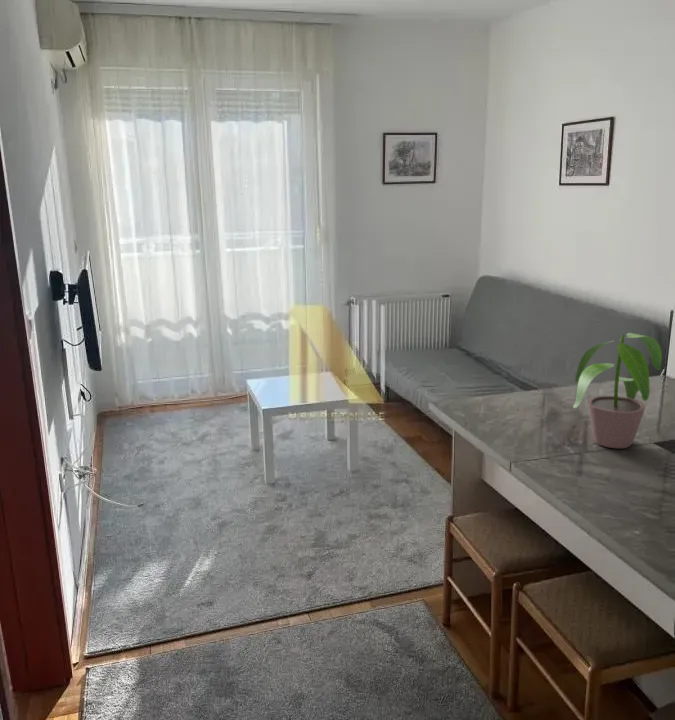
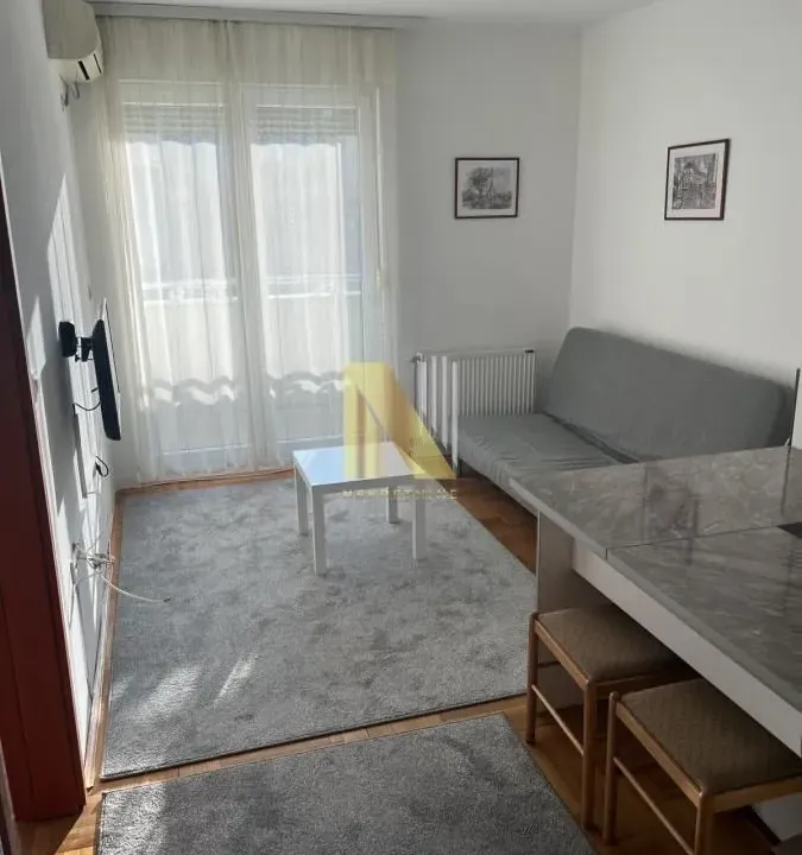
- potted plant [572,332,663,449]
